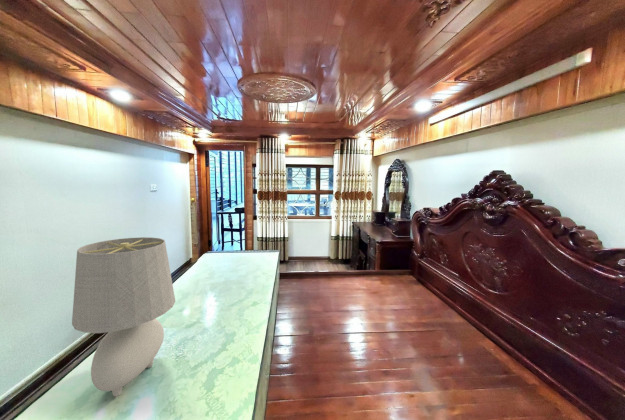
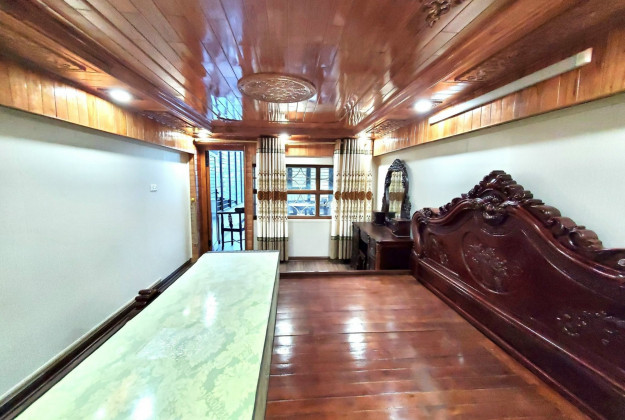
- table lamp [71,236,177,398]
